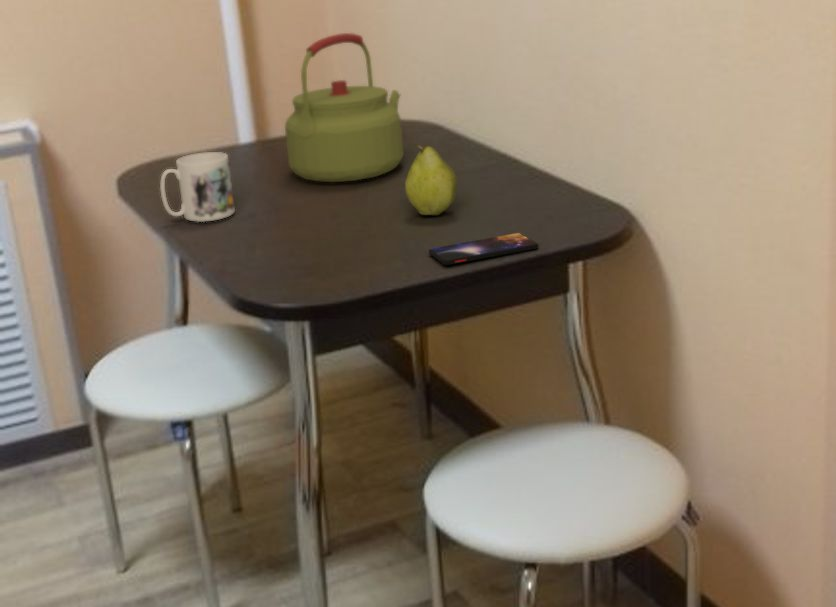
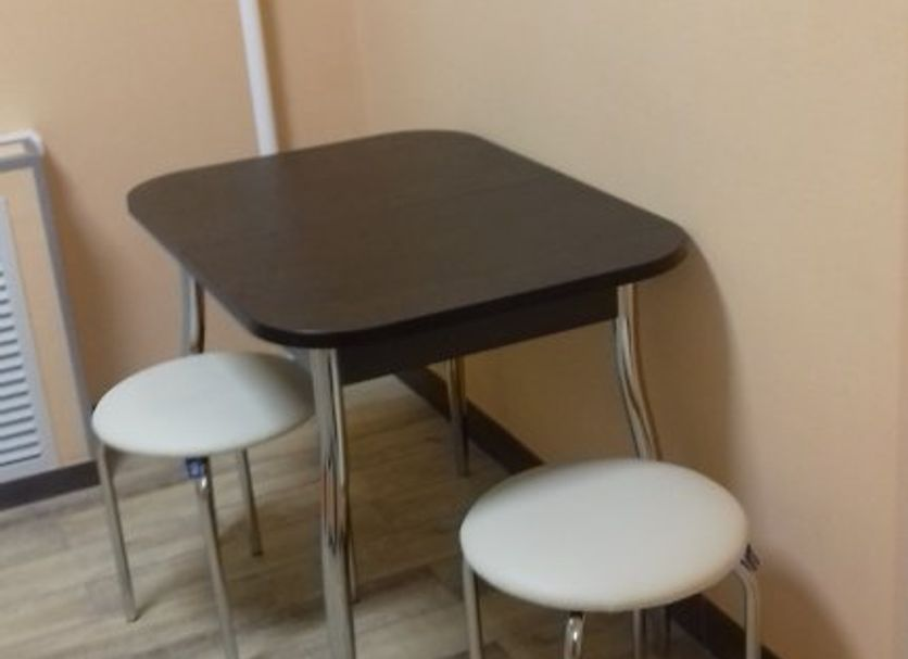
- mug [159,151,236,223]
- smartphone [428,232,539,266]
- kettle [284,32,405,183]
- fruit [404,143,458,217]
